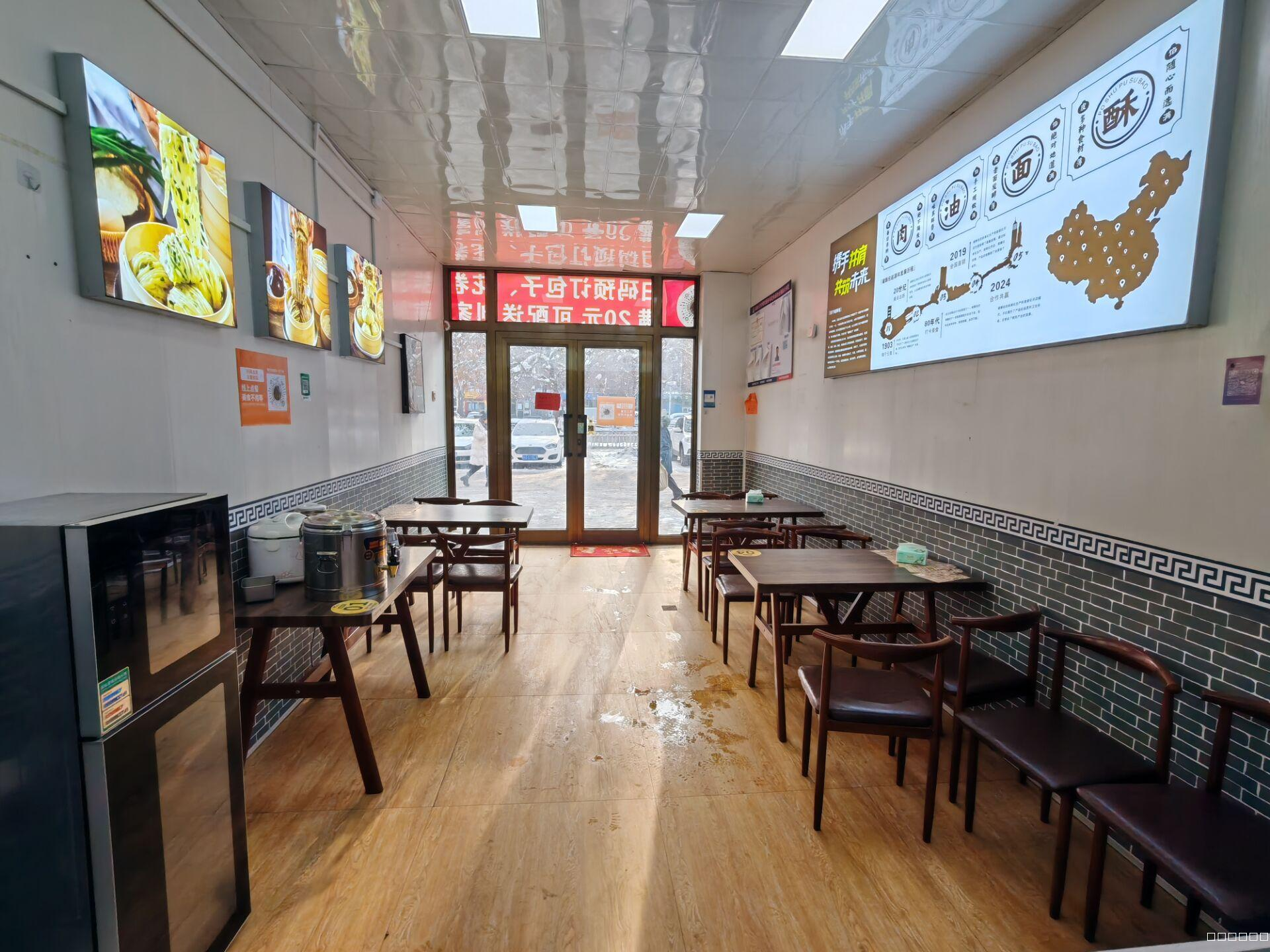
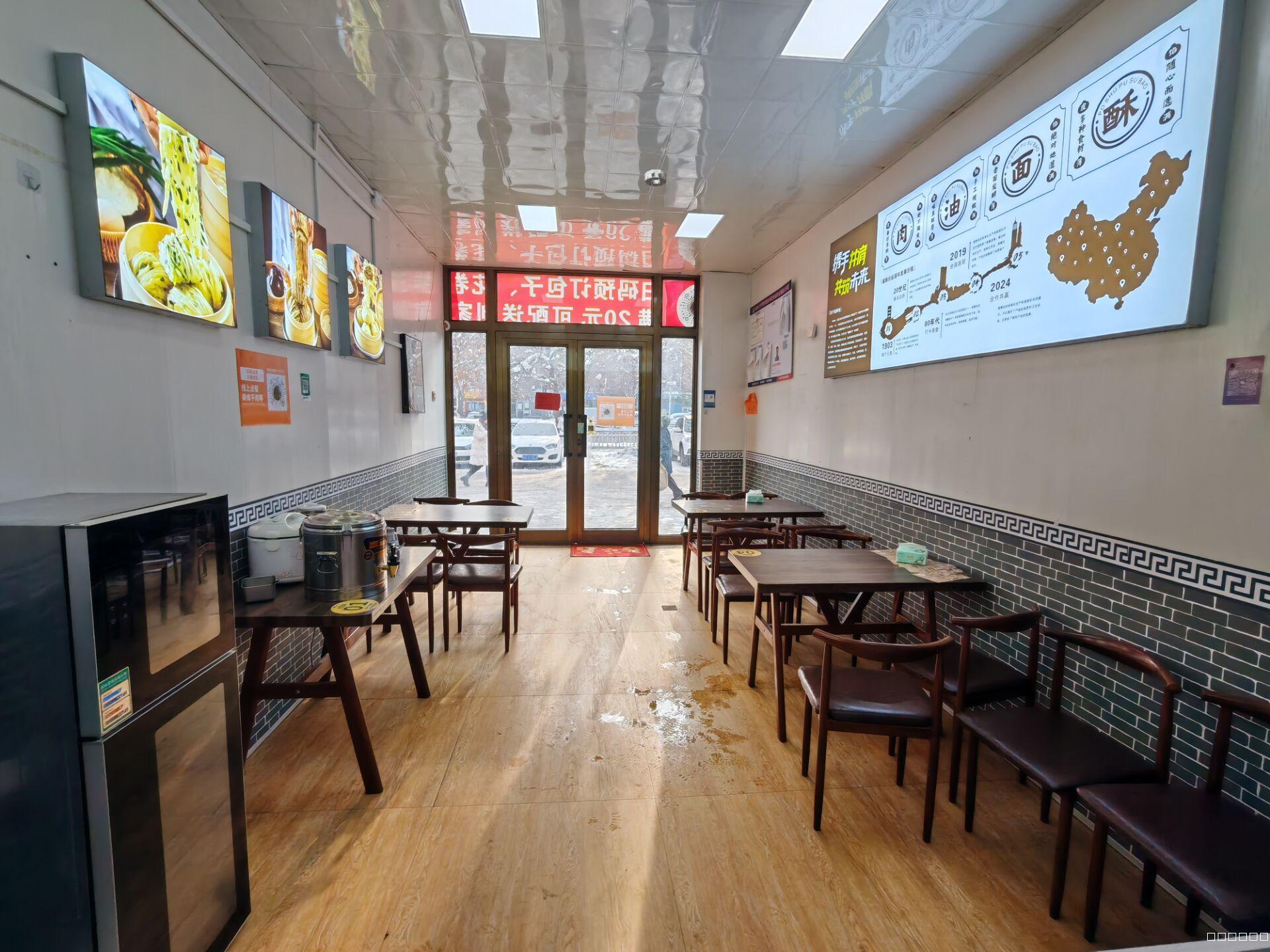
+ smoke detector [644,169,667,187]
